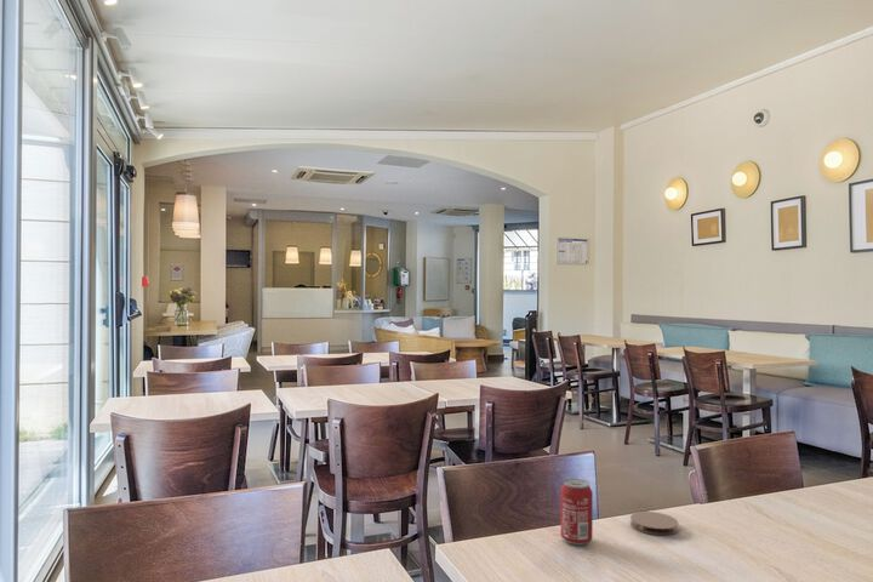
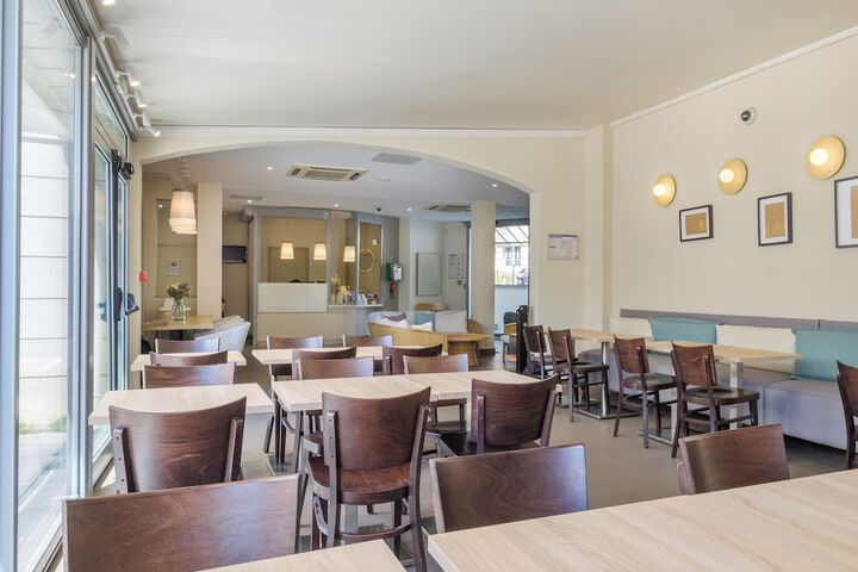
- beverage can [560,478,594,546]
- coaster [629,510,680,536]
